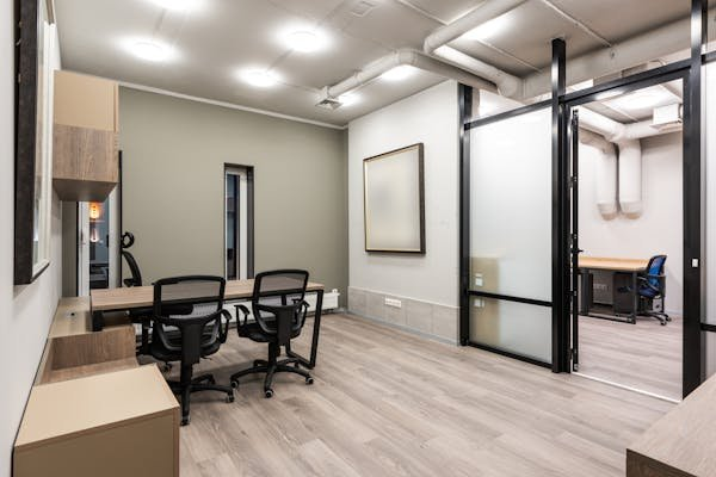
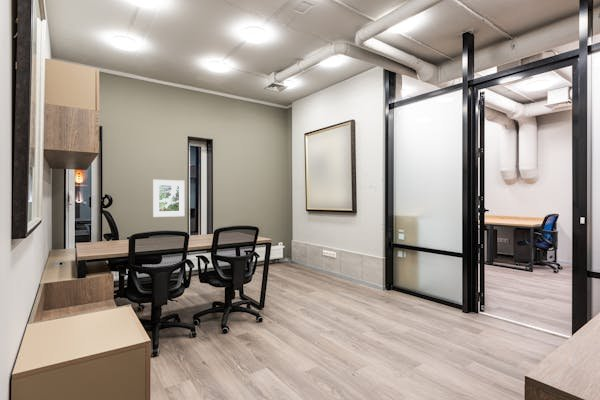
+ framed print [152,179,186,218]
